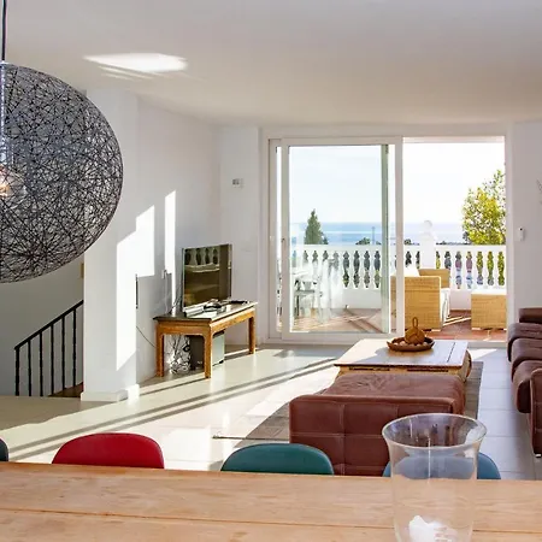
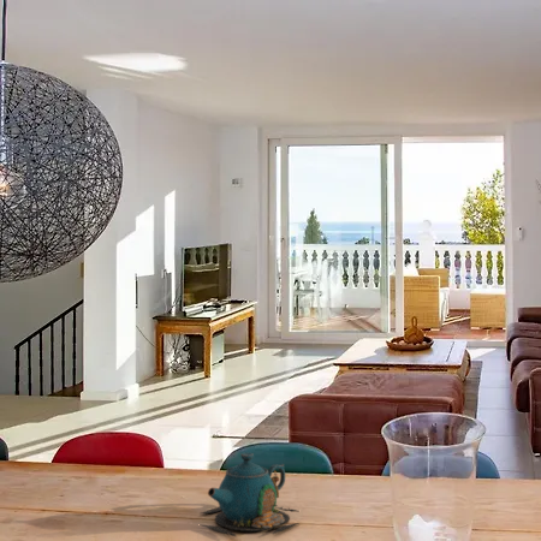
+ teapot [200,452,301,539]
